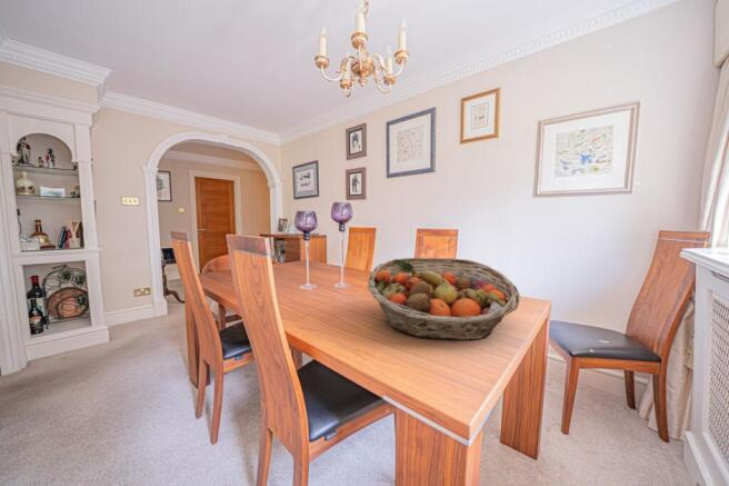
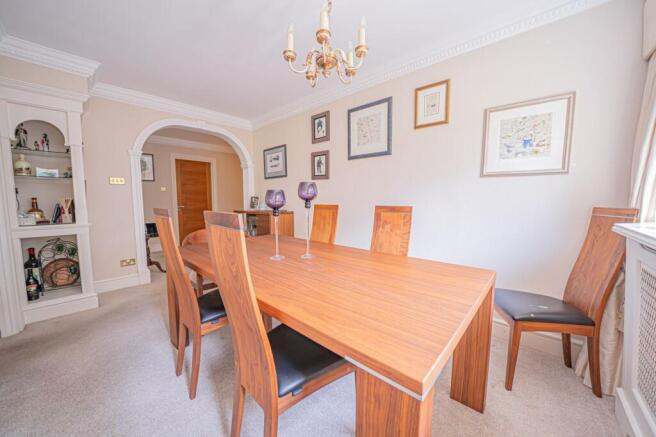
- fruit basket [367,257,521,341]
